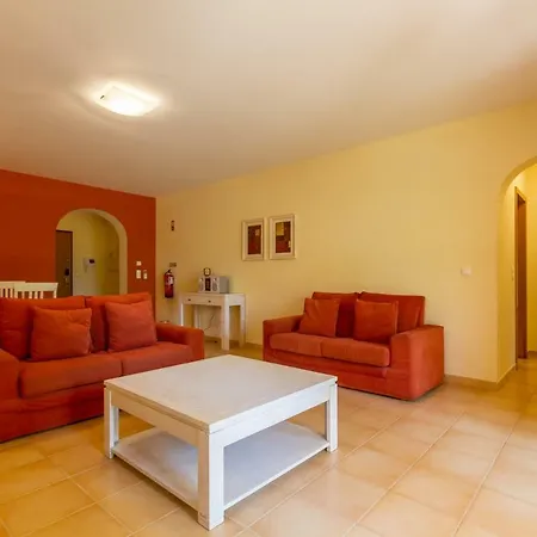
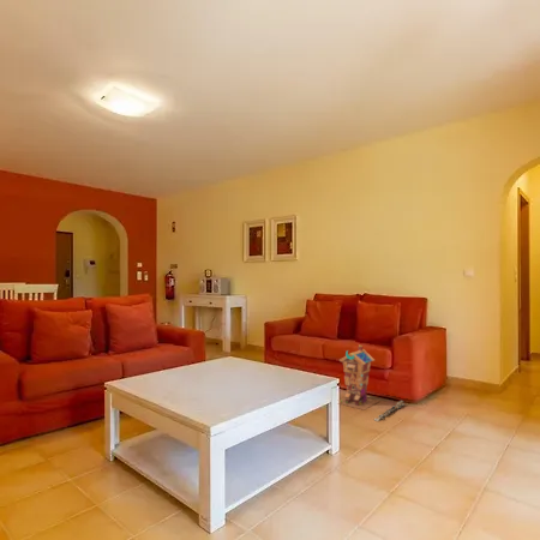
+ toy train [374,400,406,422]
+ toy house [338,344,380,412]
